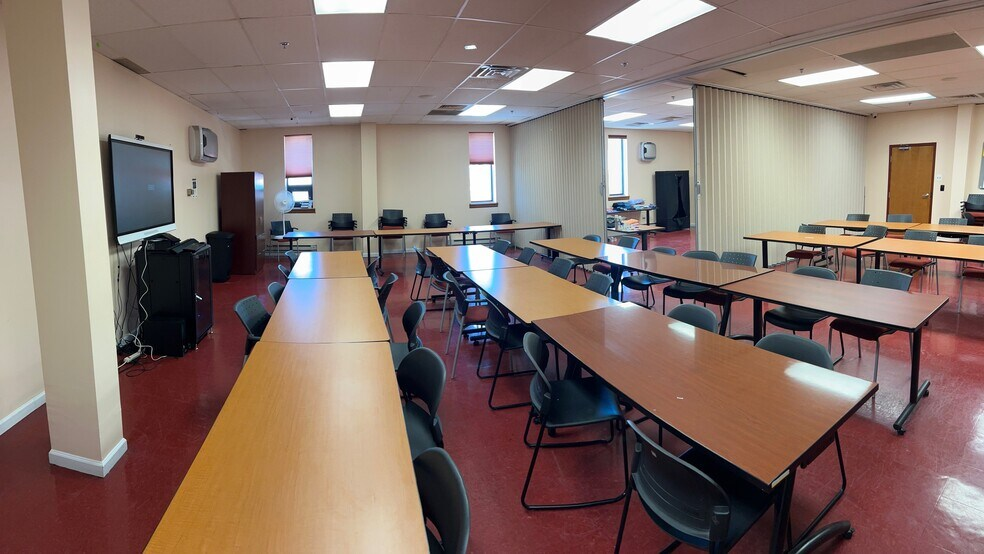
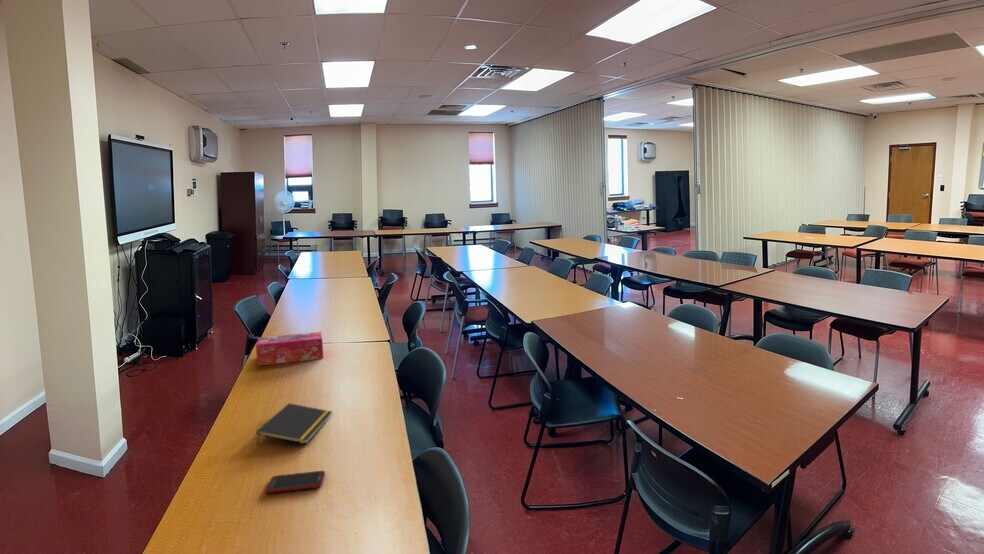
+ notepad [255,402,333,446]
+ cell phone [265,470,326,494]
+ tissue box [255,331,324,367]
